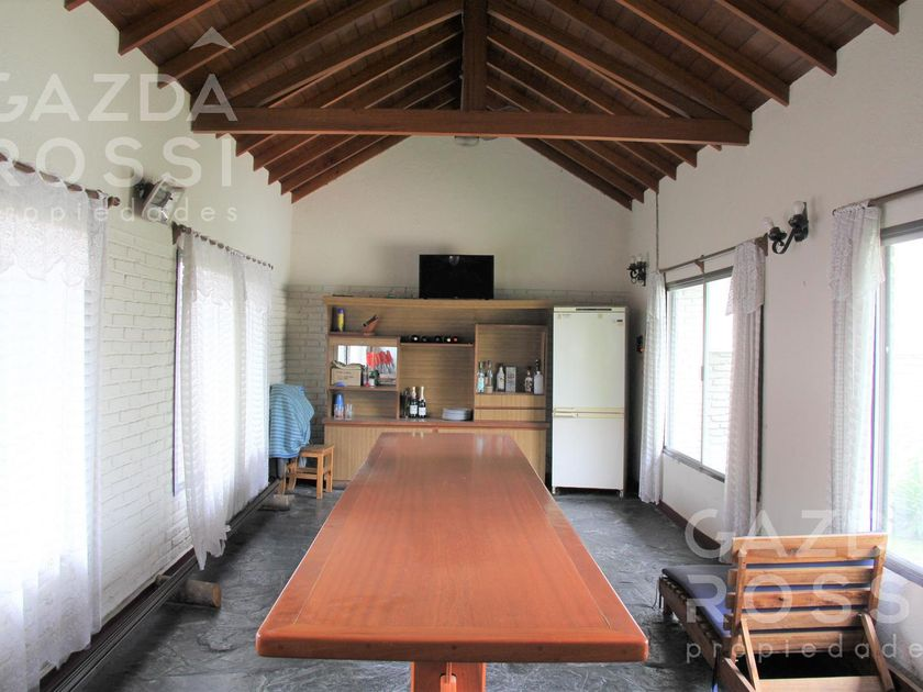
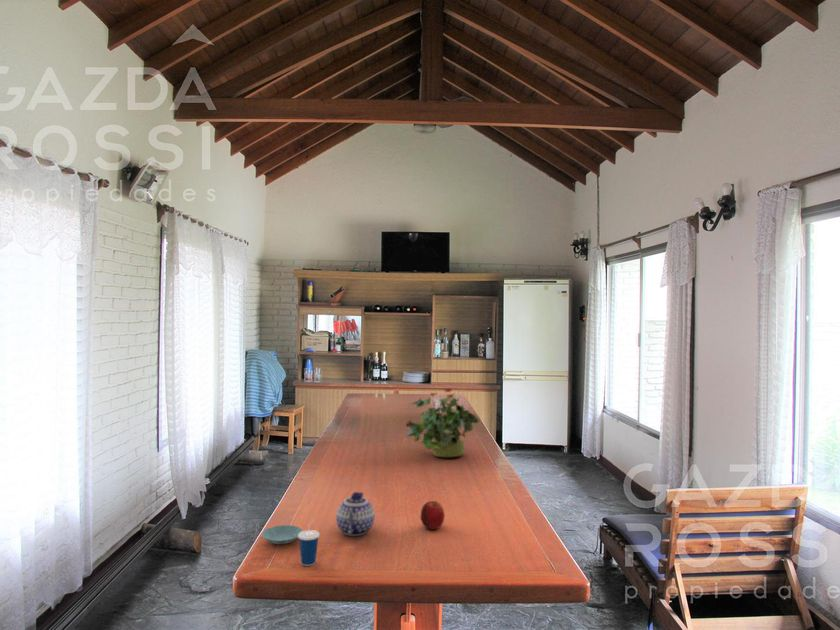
+ cup [298,517,320,567]
+ teapot [335,491,376,537]
+ fruit [420,500,446,530]
+ saucer [261,524,304,545]
+ potted plant [404,387,480,458]
